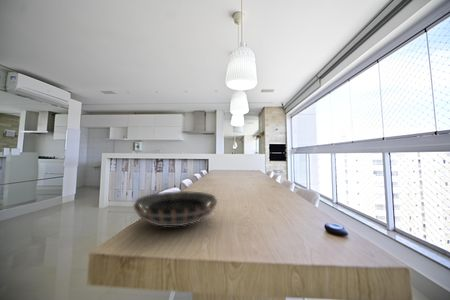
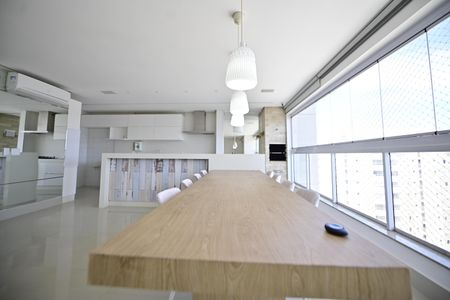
- decorative bowl [132,190,218,227]
